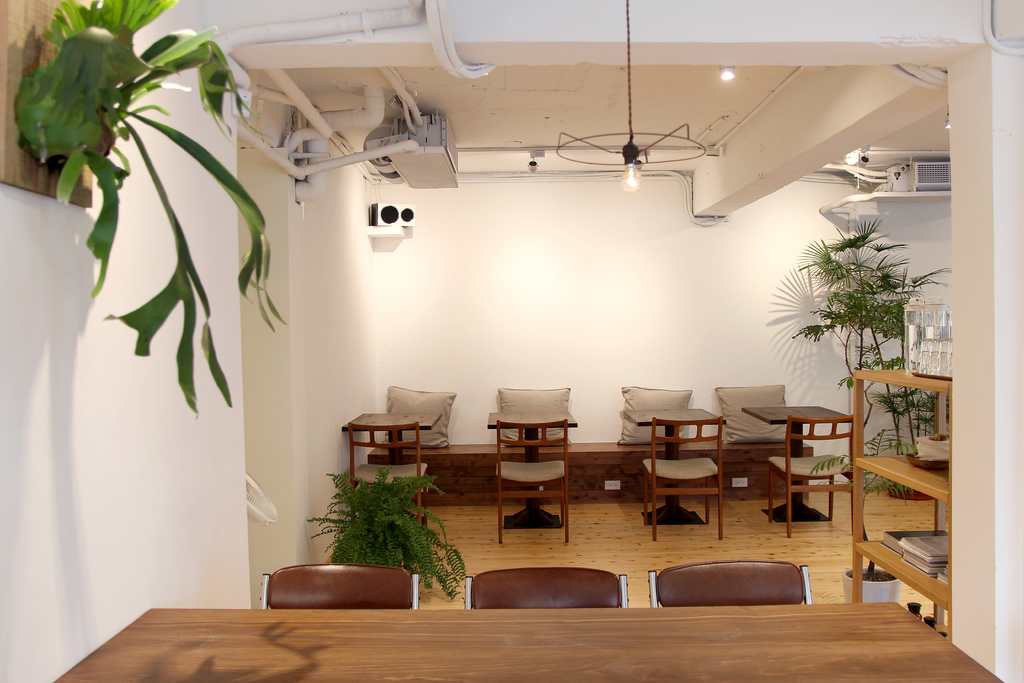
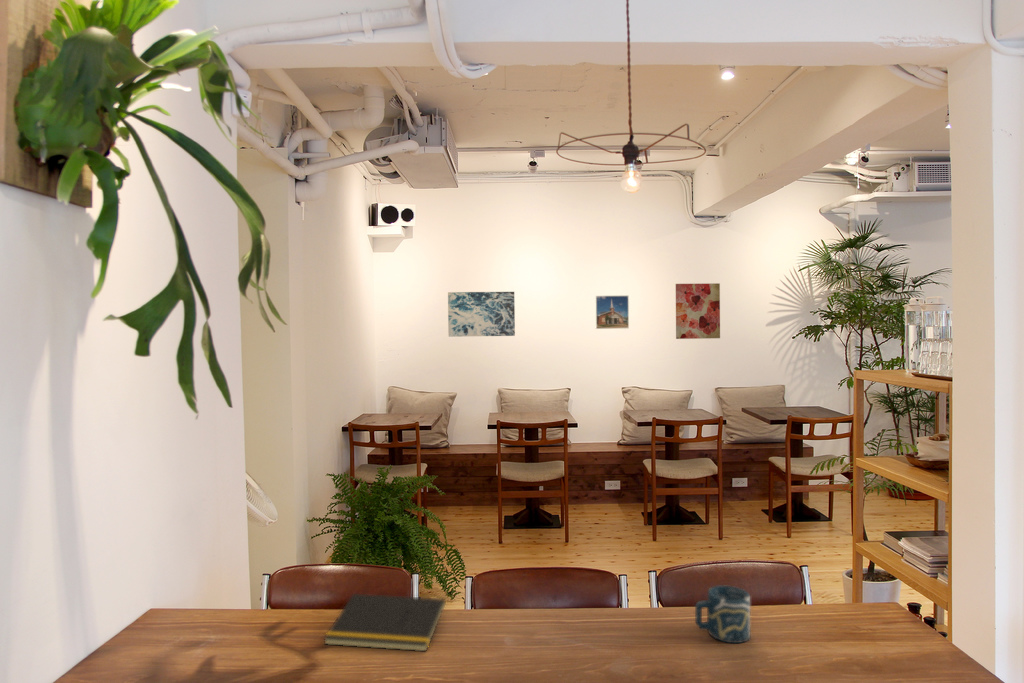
+ cup [694,584,751,644]
+ wall art [675,282,721,340]
+ notepad [323,593,447,652]
+ wall art [447,291,516,338]
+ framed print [594,295,630,330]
